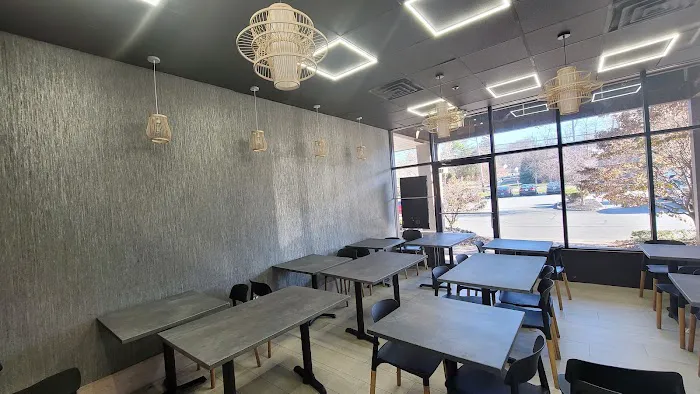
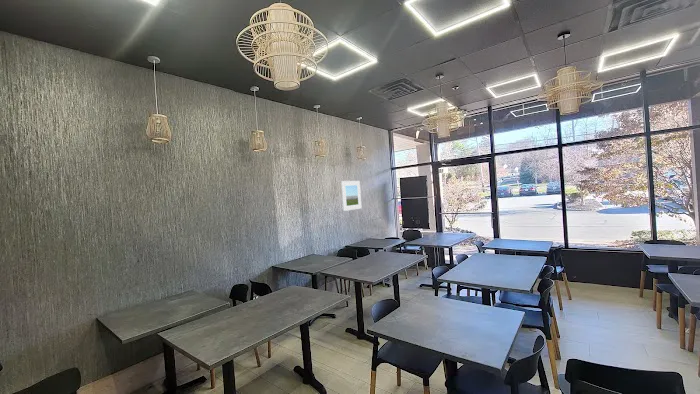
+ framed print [340,180,363,212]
